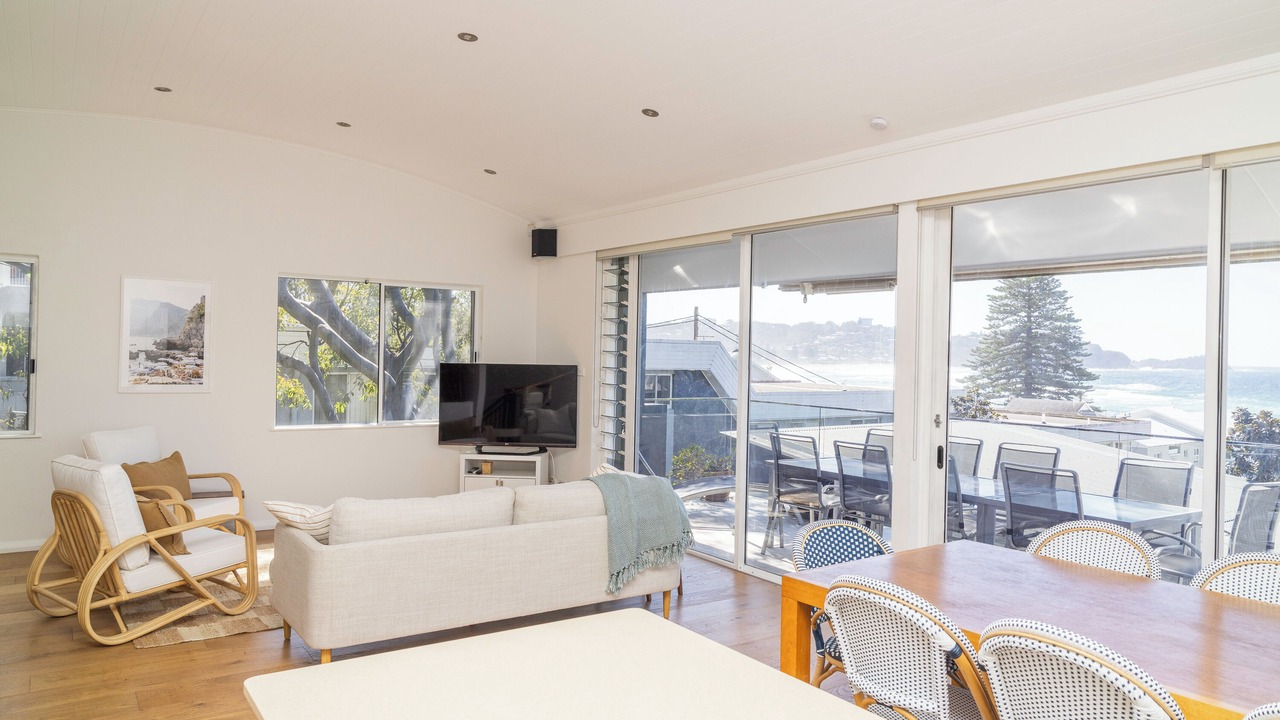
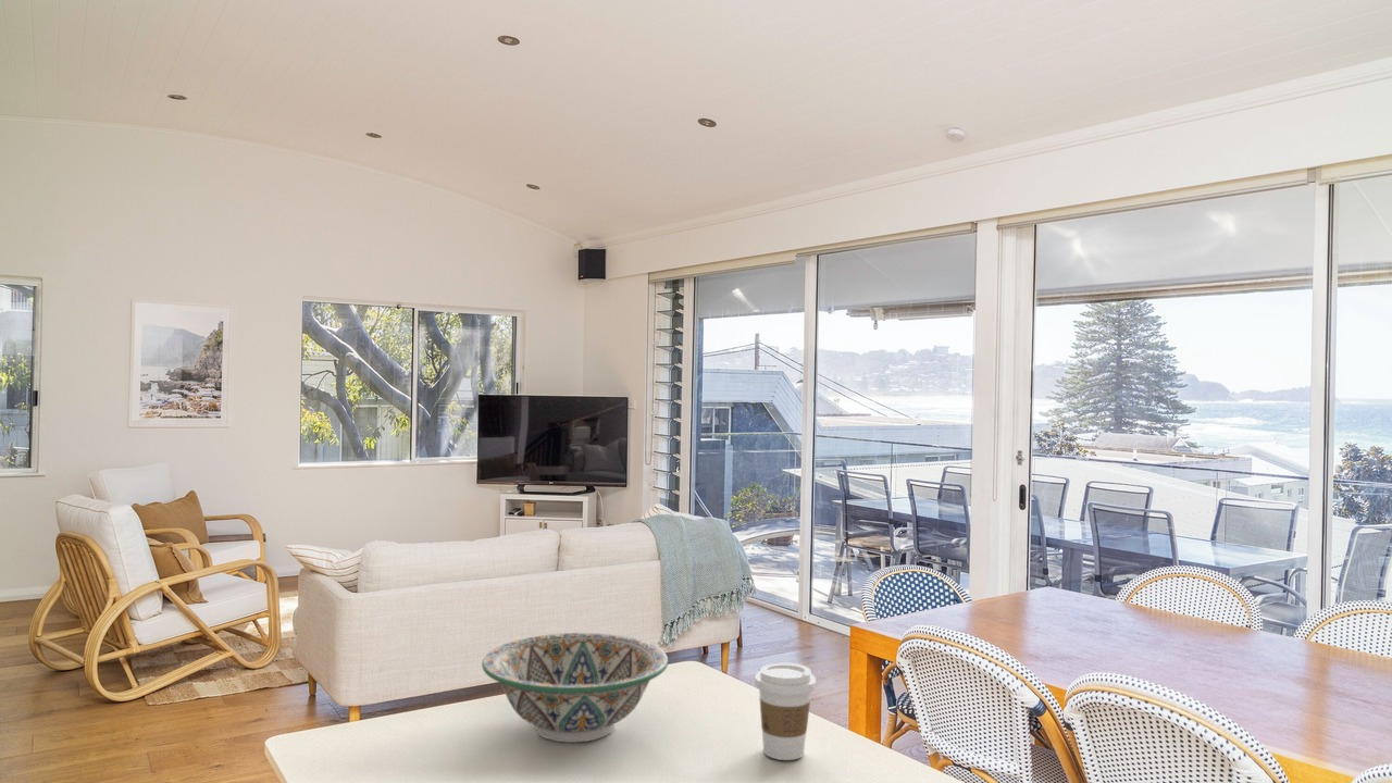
+ decorative bowl [481,632,669,744]
+ coffee cup [754,662,817,761]
